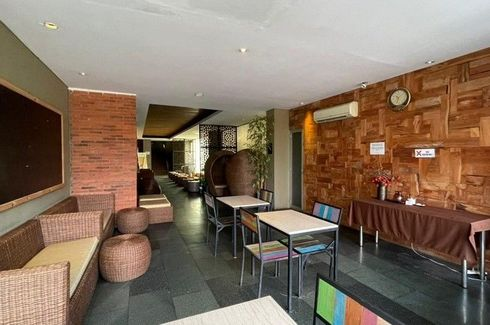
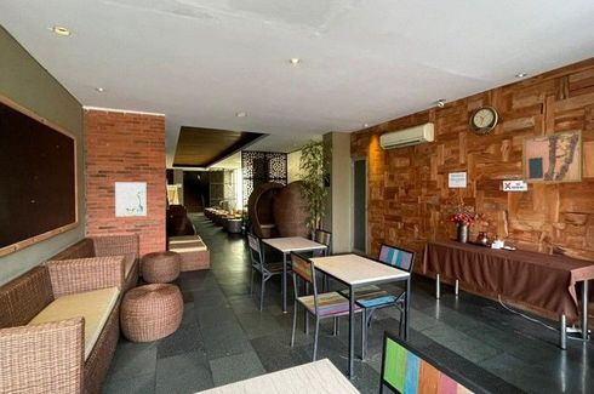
+ wall art [114,182,148,218]
+ wall art [521,129,584,184]
